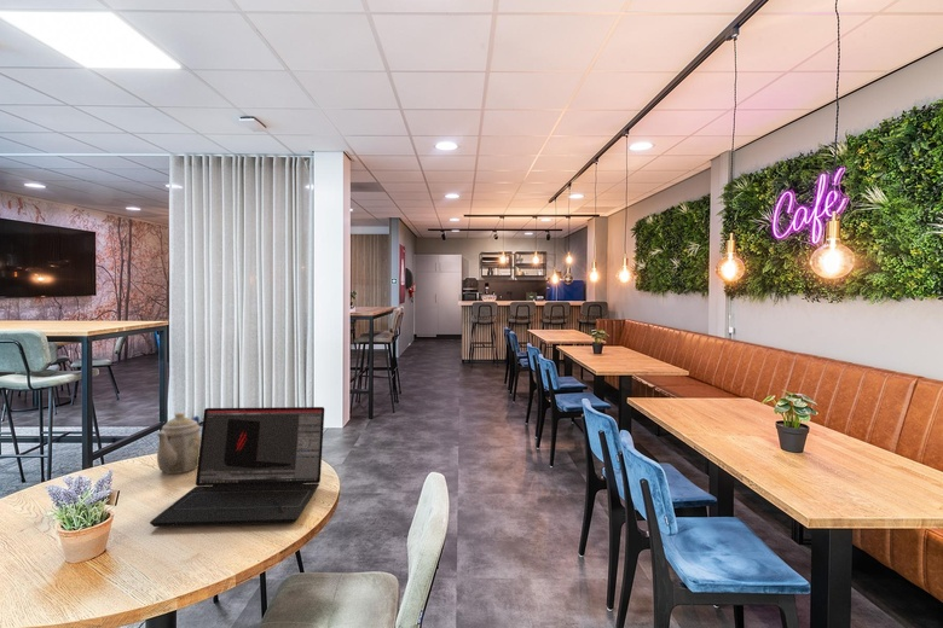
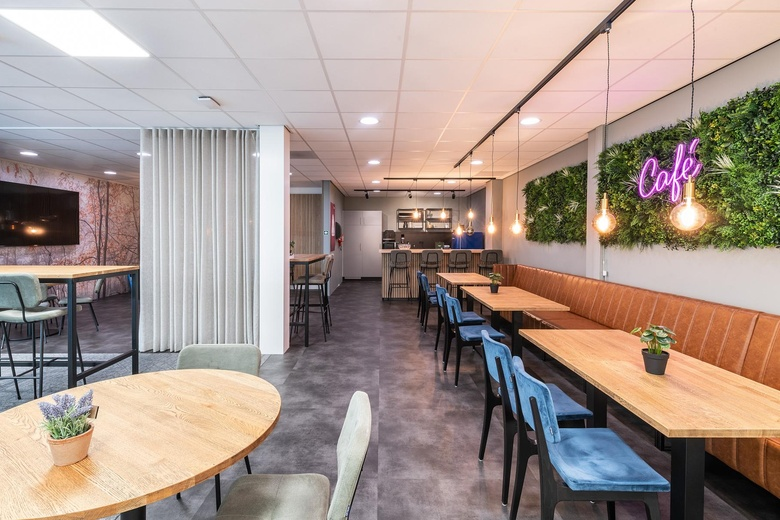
- teapot [156,412,202,475]
- laptop [149,406,325,528]
